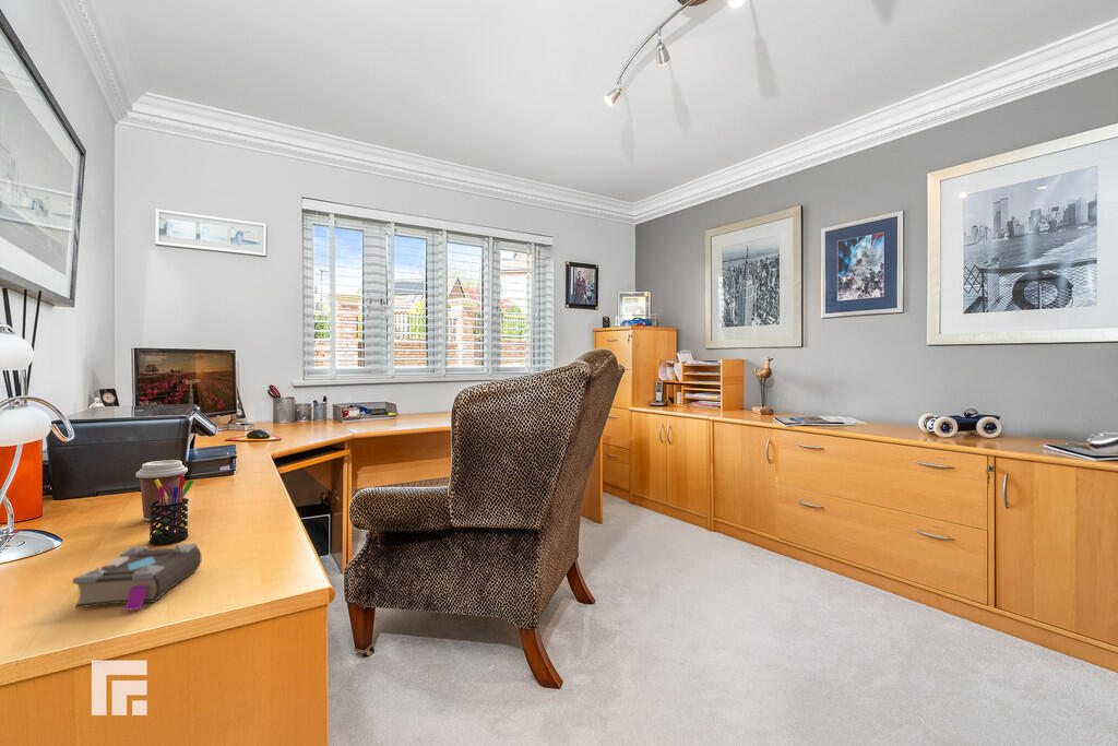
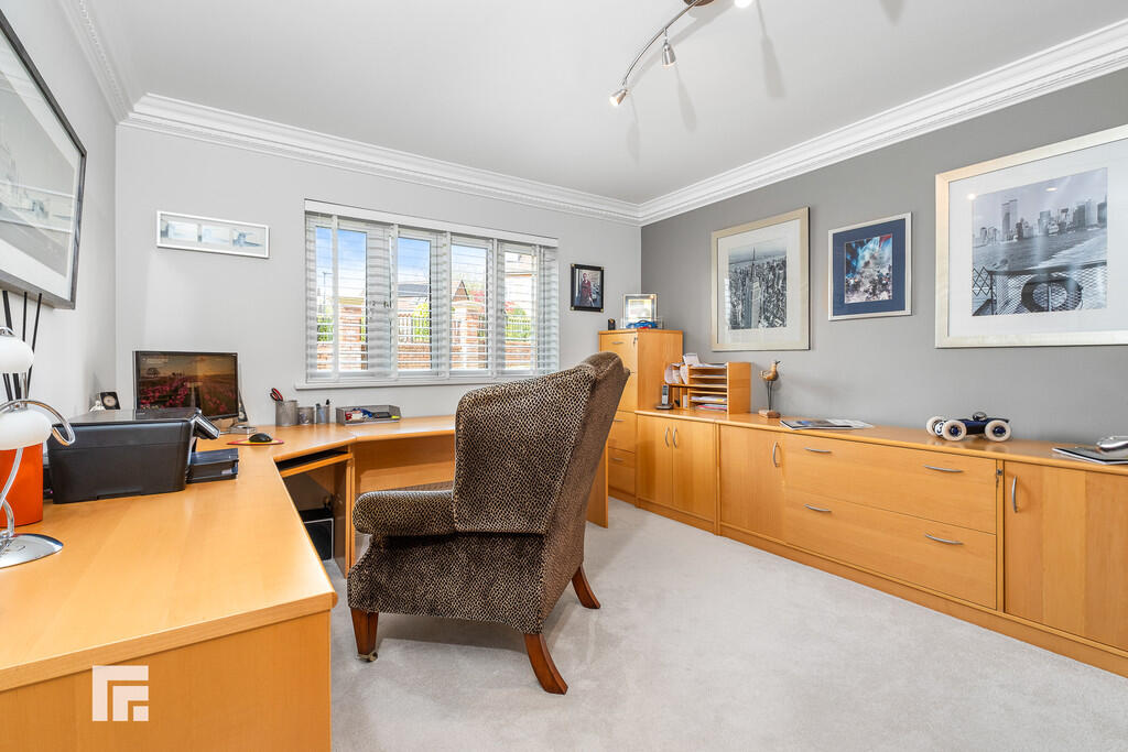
- coffee cup [134,459,189,522]
- book [71,543,202,612]
- pen holder [147,474,194,545]
